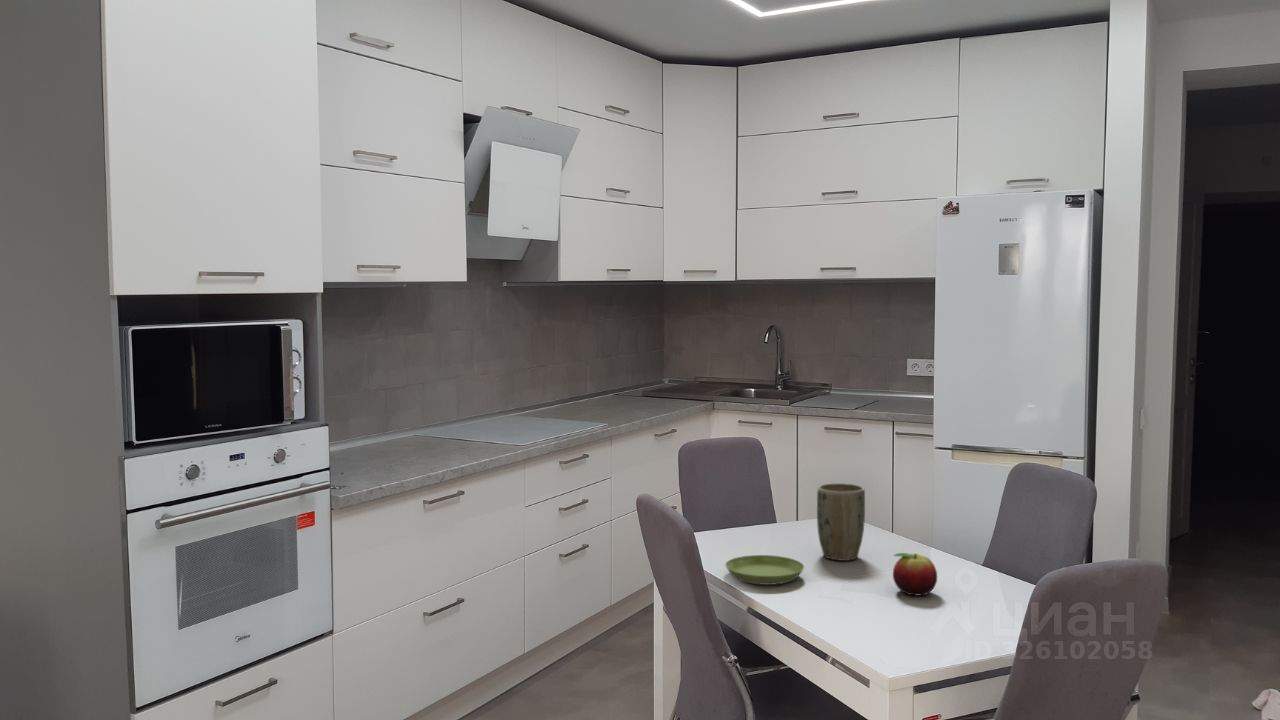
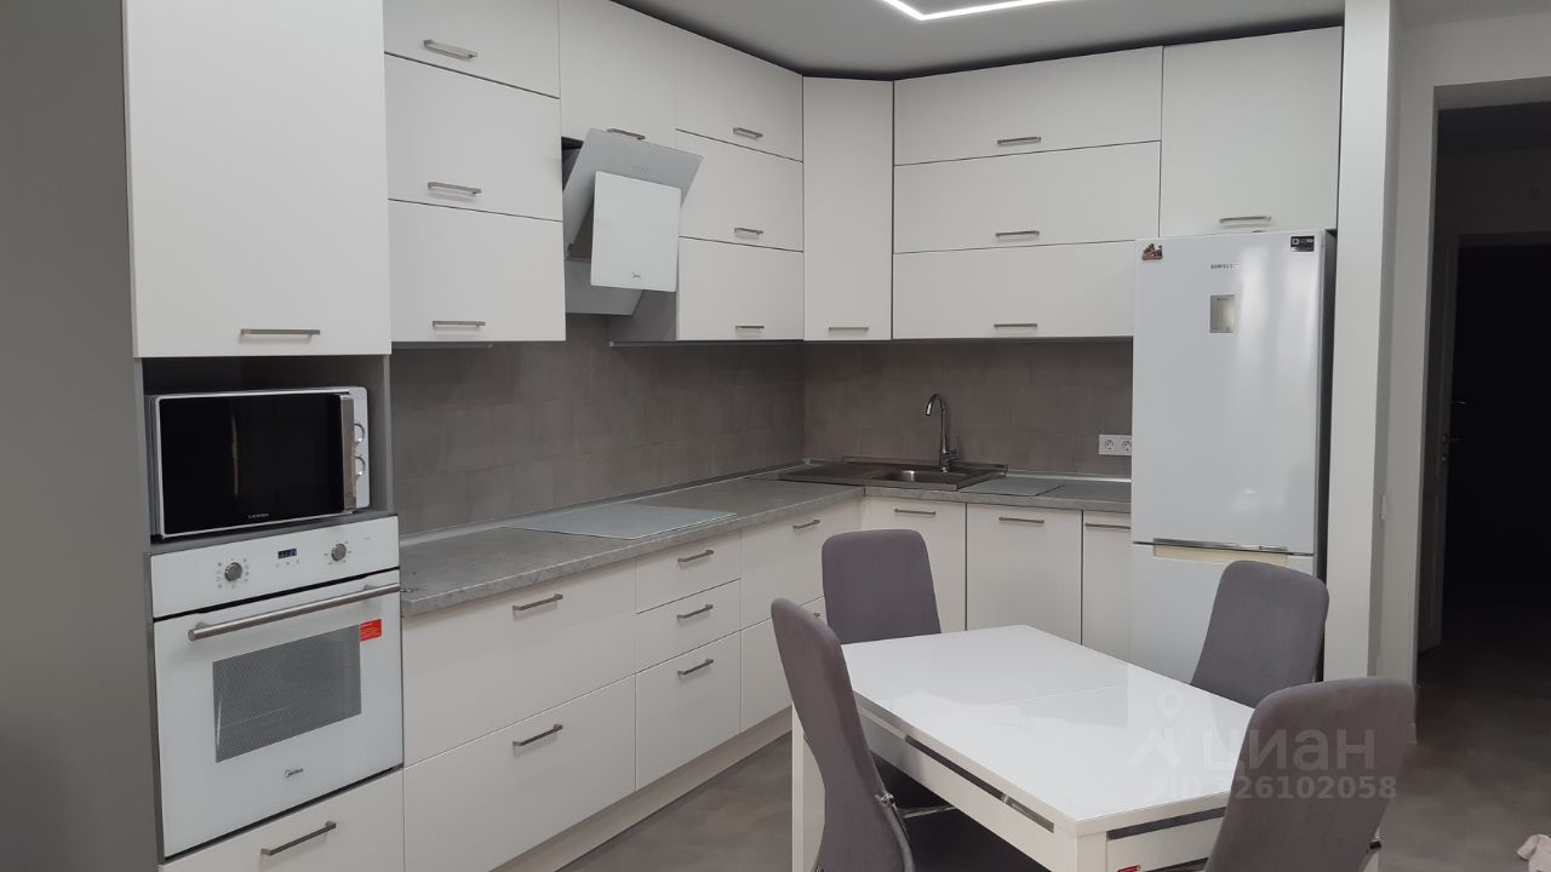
- fruit [892,552,938,596]
- saucer [724,554,805,586]
- plant pot [816,482,866,562]
